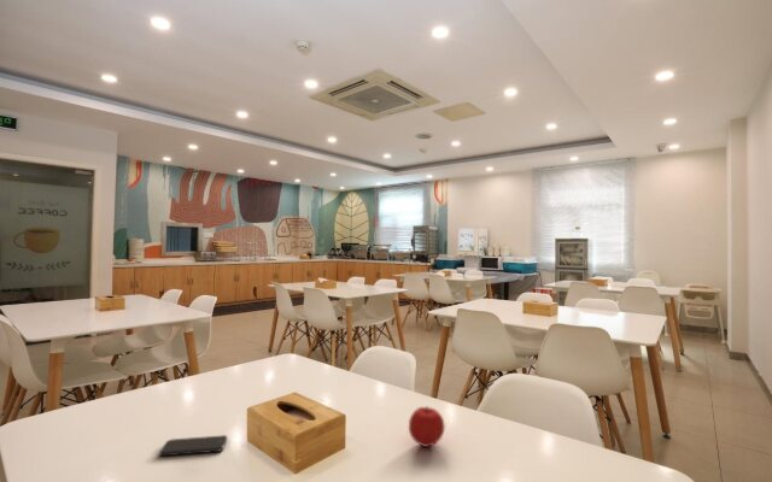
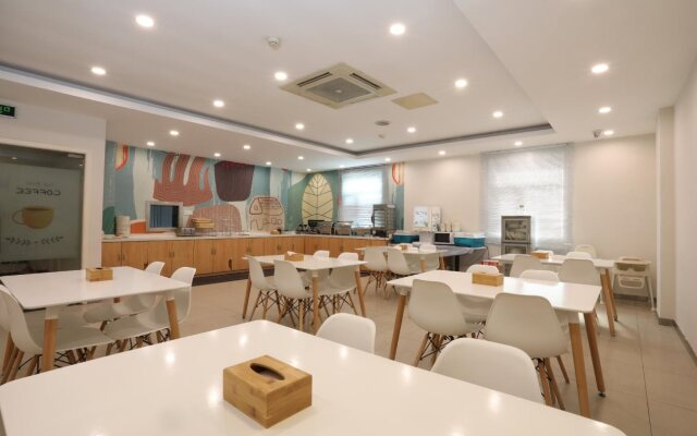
- fruit [408,405,446,448]
- smartphone [158,434,228,458]
